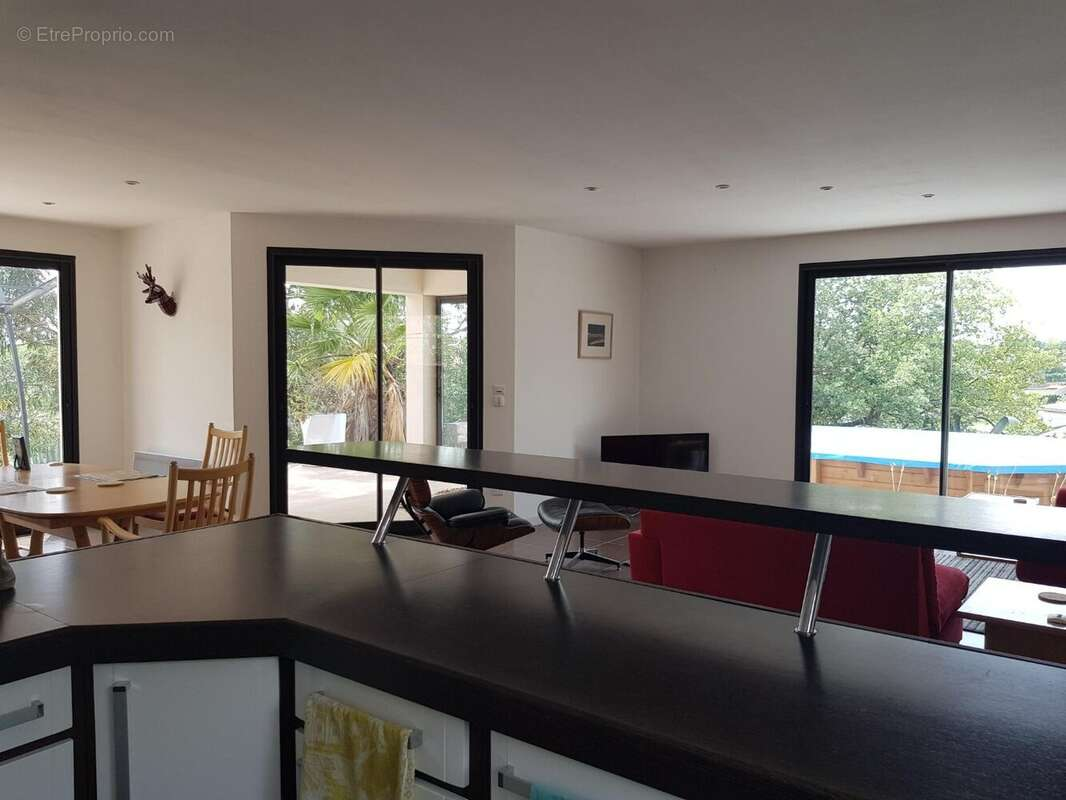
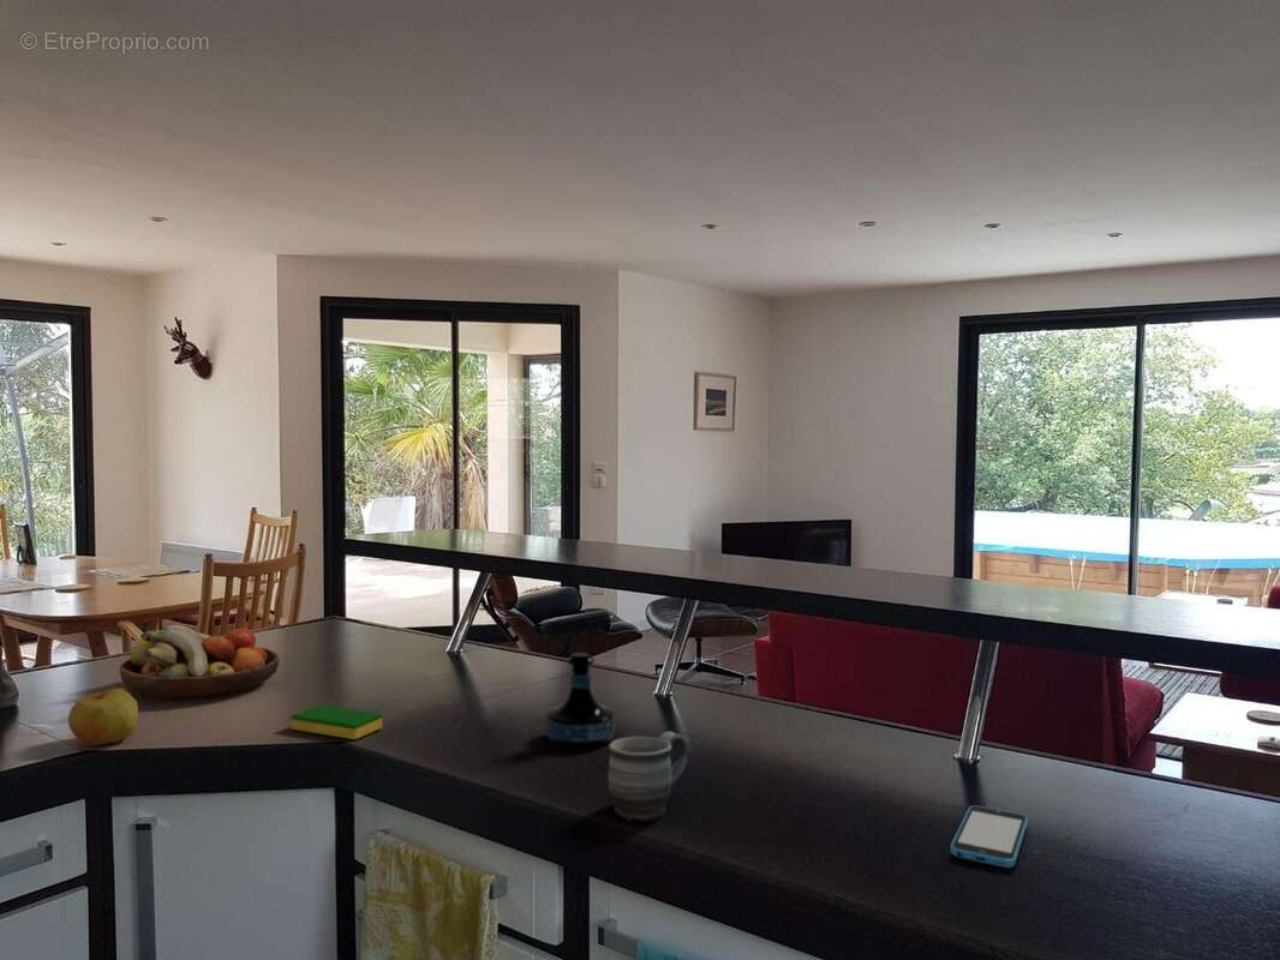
+ apple [67,688,139,746]
+ tequila bottle [545,652,616,749]
+ fruit bowl [119,624,281,702]
+ smartphone [950,804,1029,869]
+ mug [606,731,689,823]
+ dish sponge [289,703,383,740]
